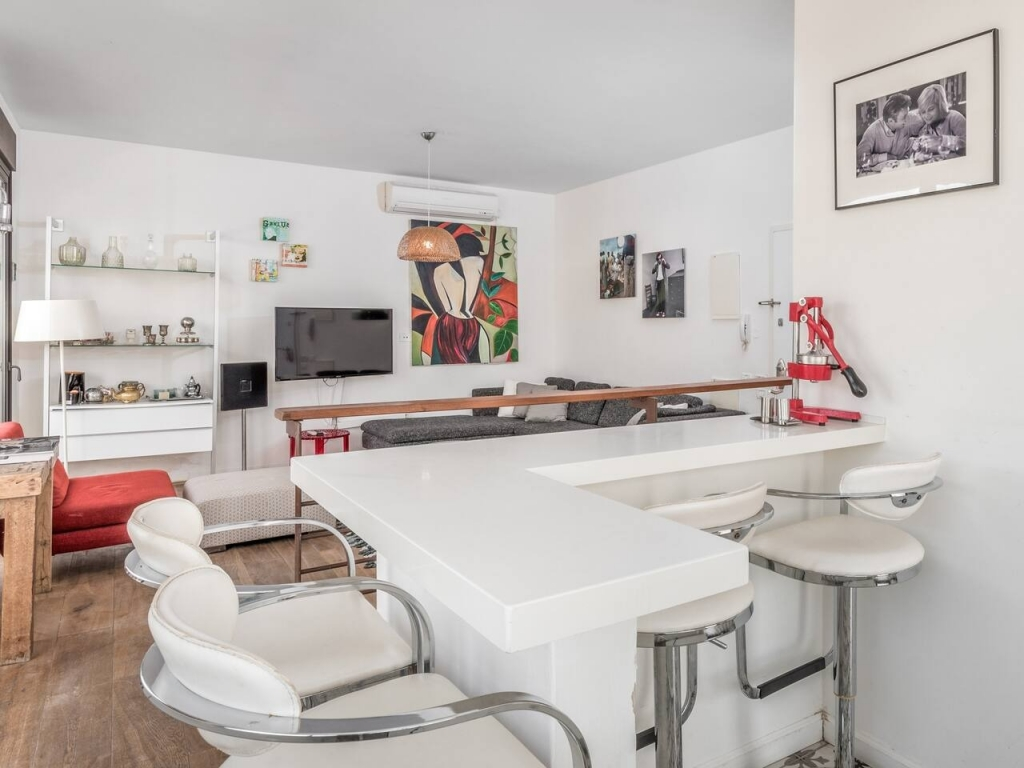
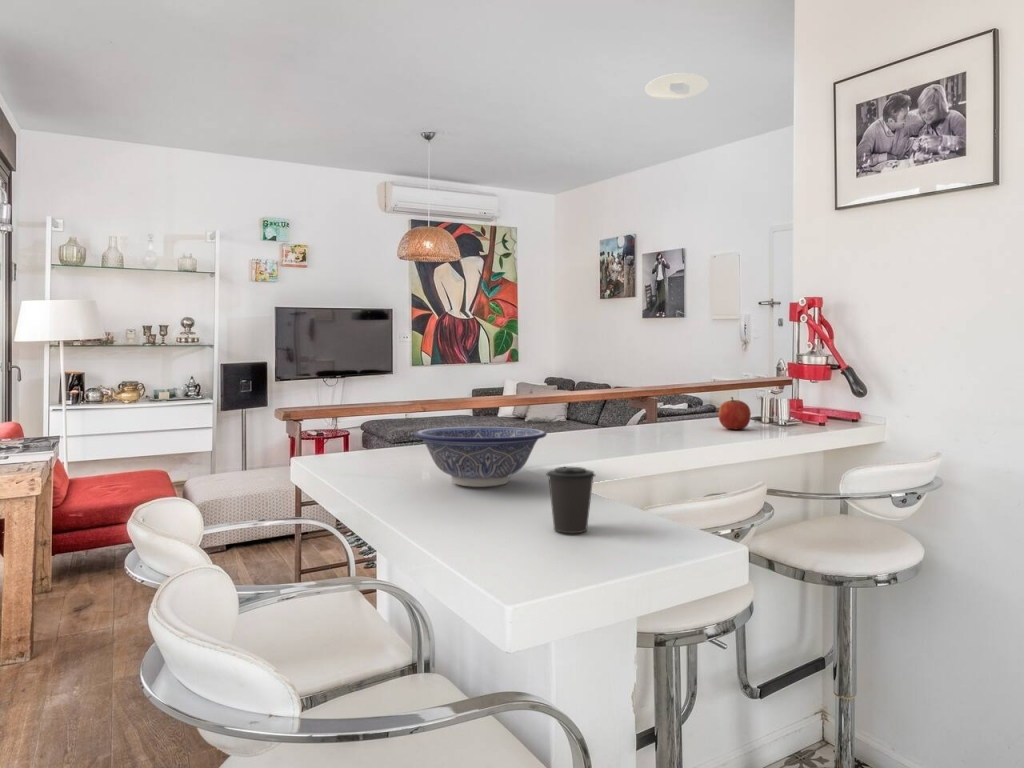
+ recessed light [644,72,709,101]
+ apple [717,396,752,430]
+ coffee cup [545,466,597,534]
+ decorative bowl [413,426,548,488]
